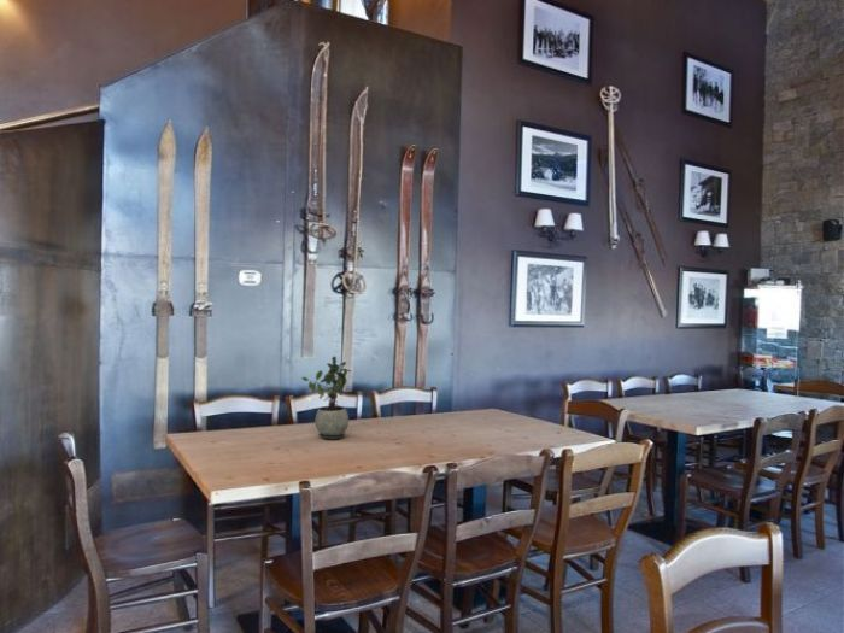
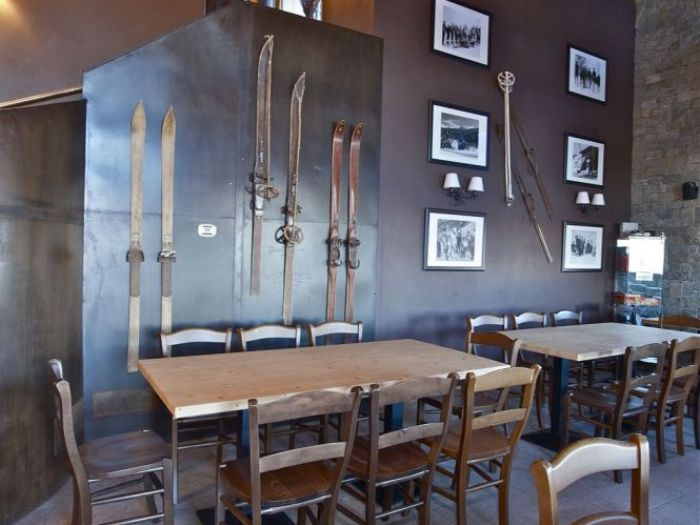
- potted plant [300,356,352,441]
